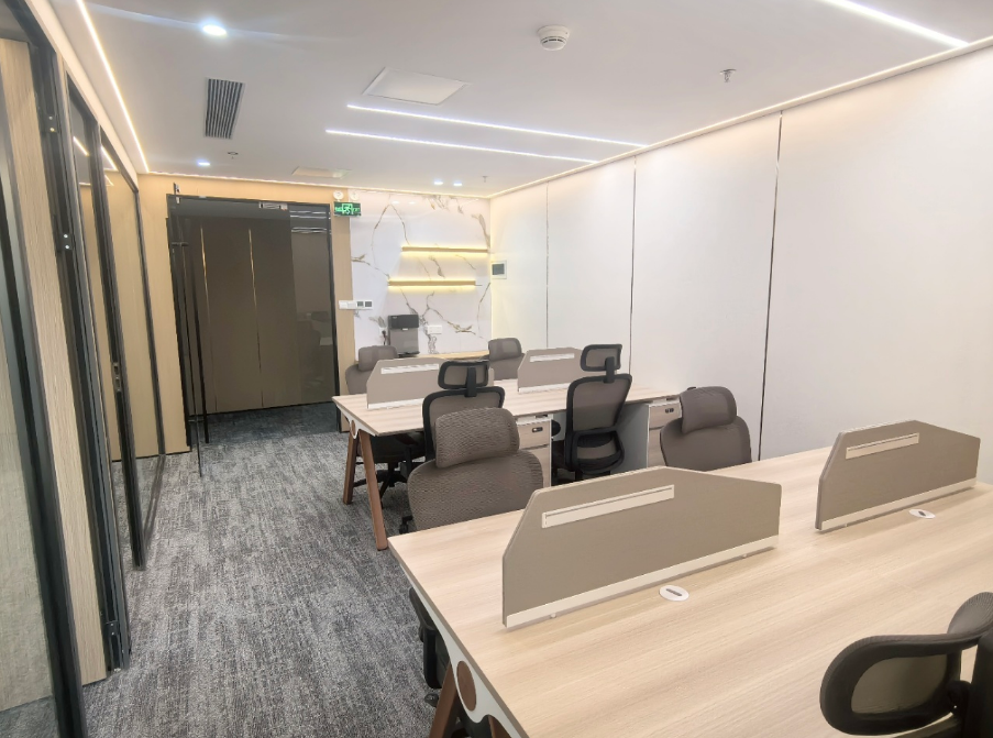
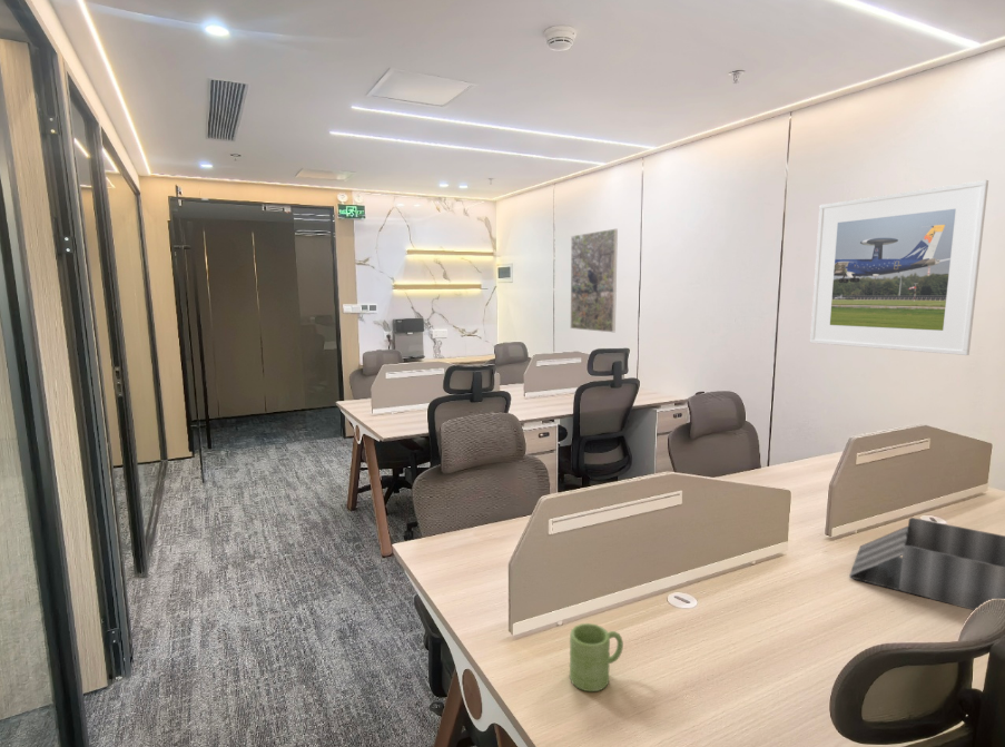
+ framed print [809,179,989,356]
+ mug [569,622,624,692]
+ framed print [570,228,619,333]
+ desk organizer [848,517,1005,611]
